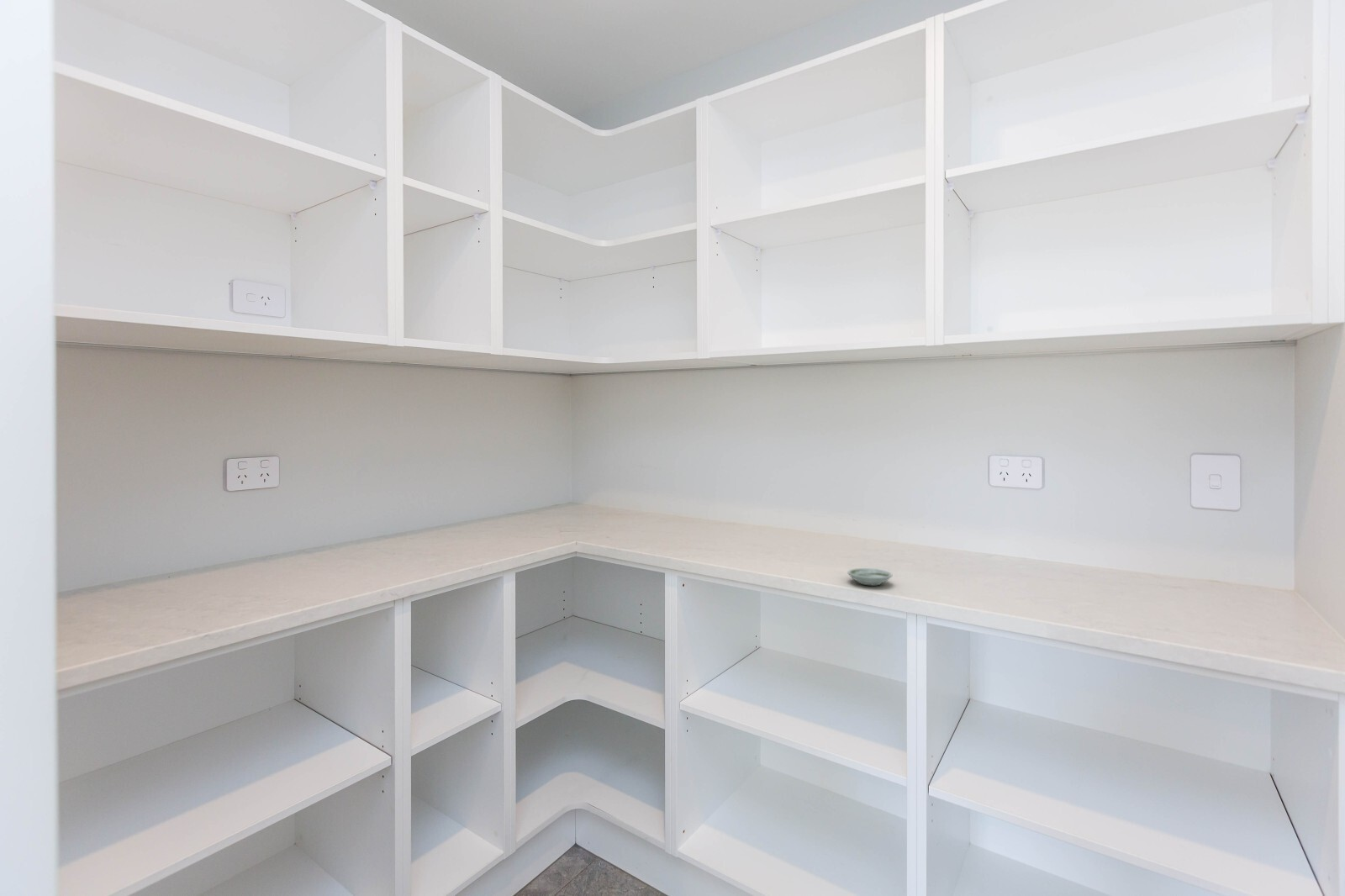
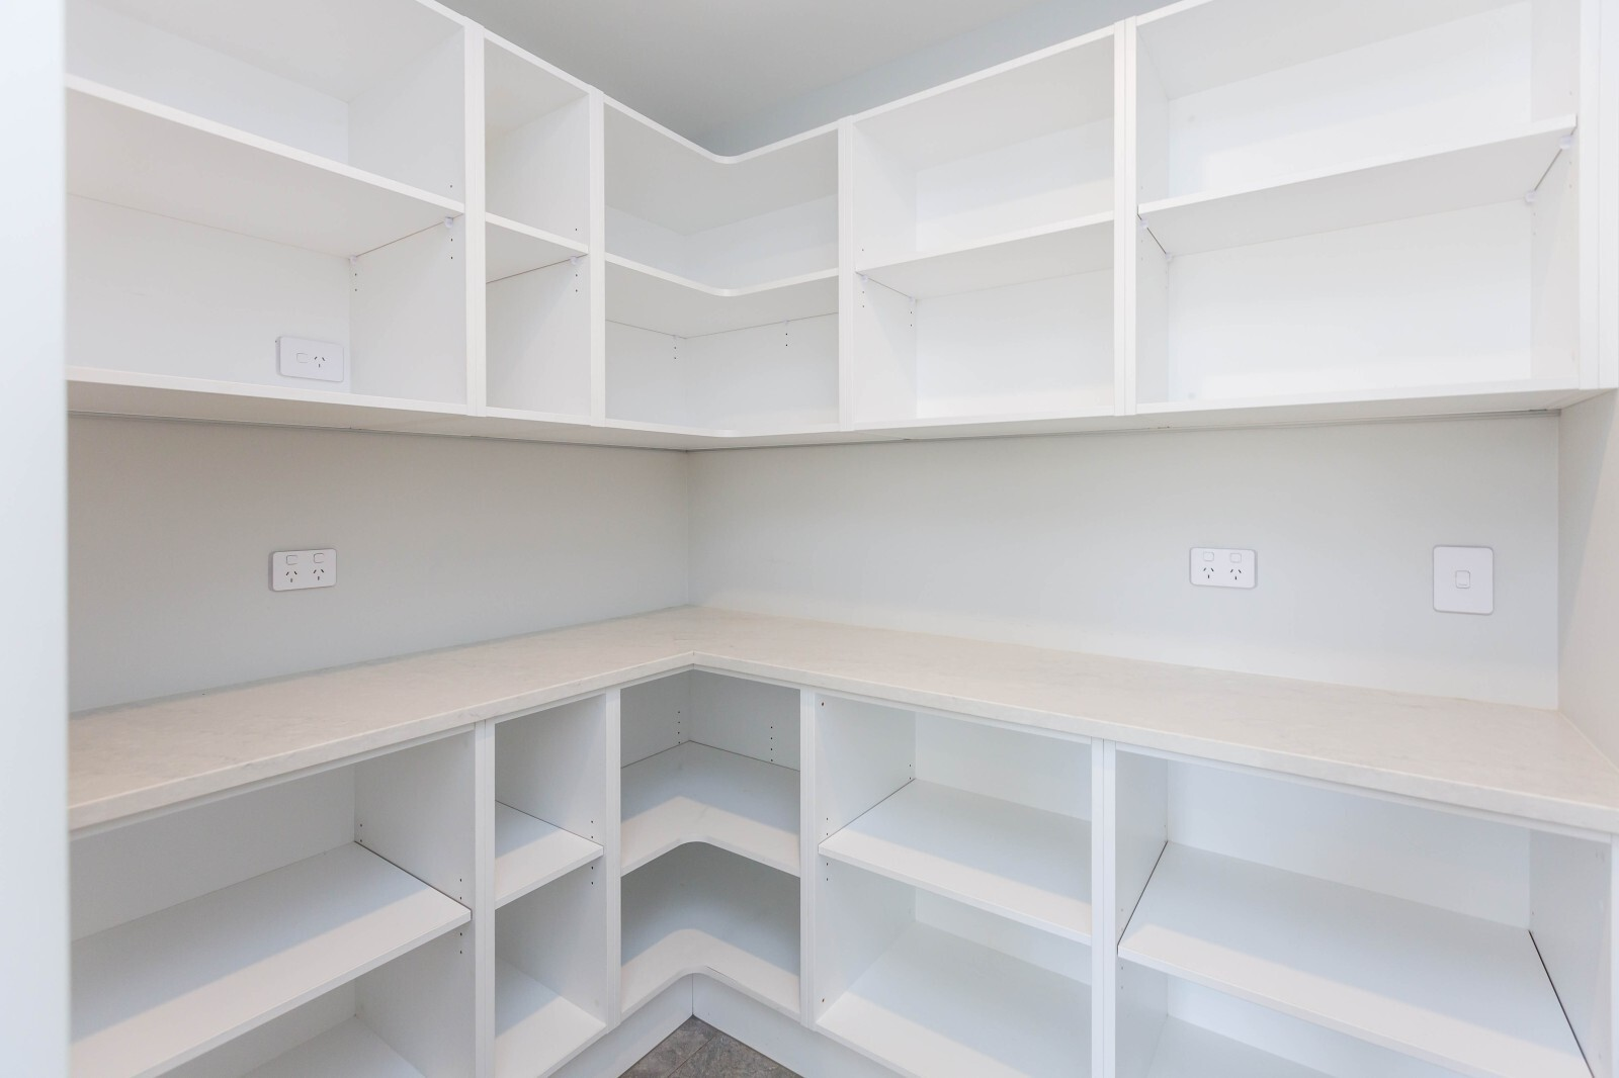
- saucer [847,567,893,586]
